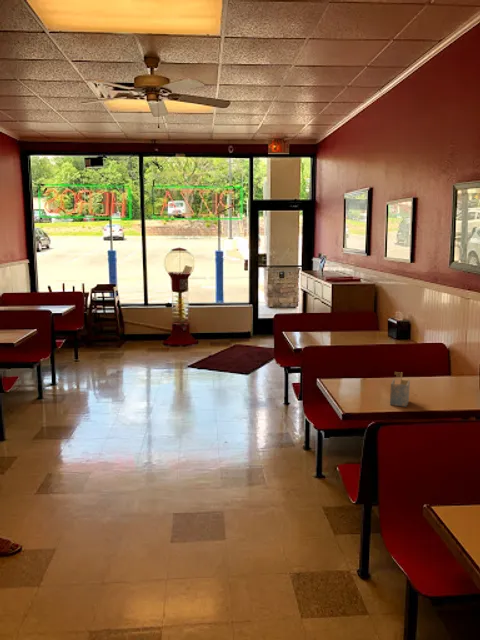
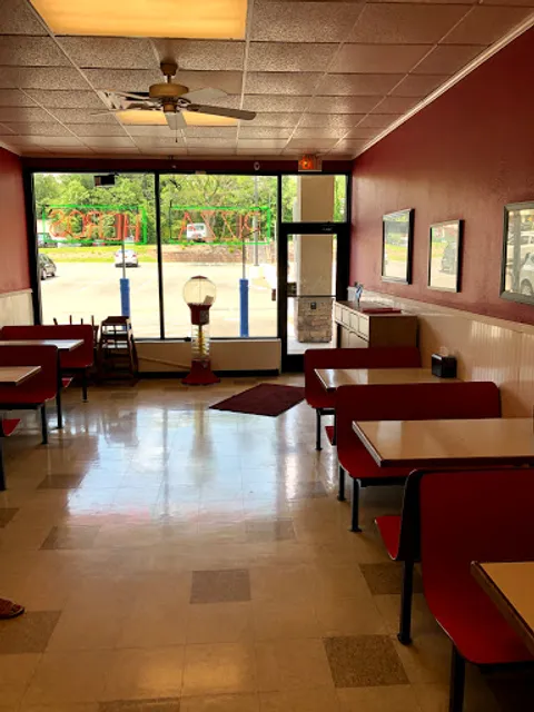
- napkin holder [389,371,411,408]
